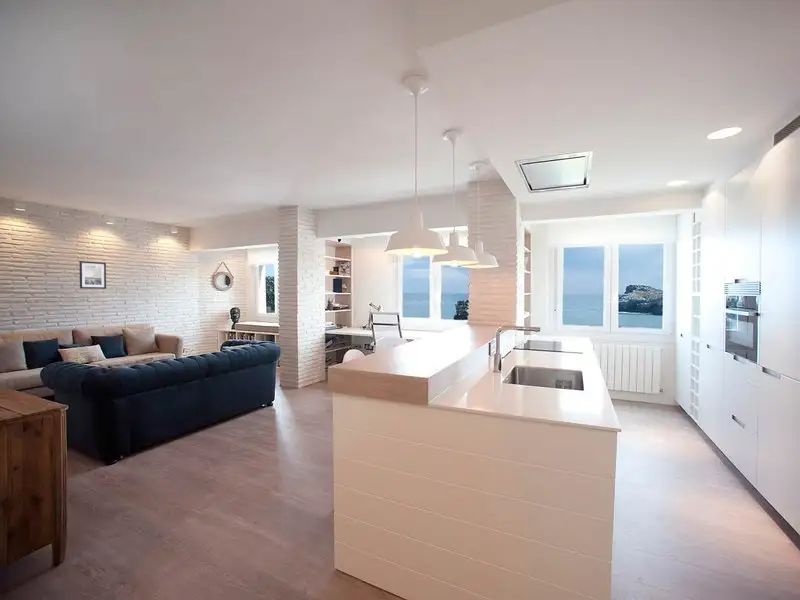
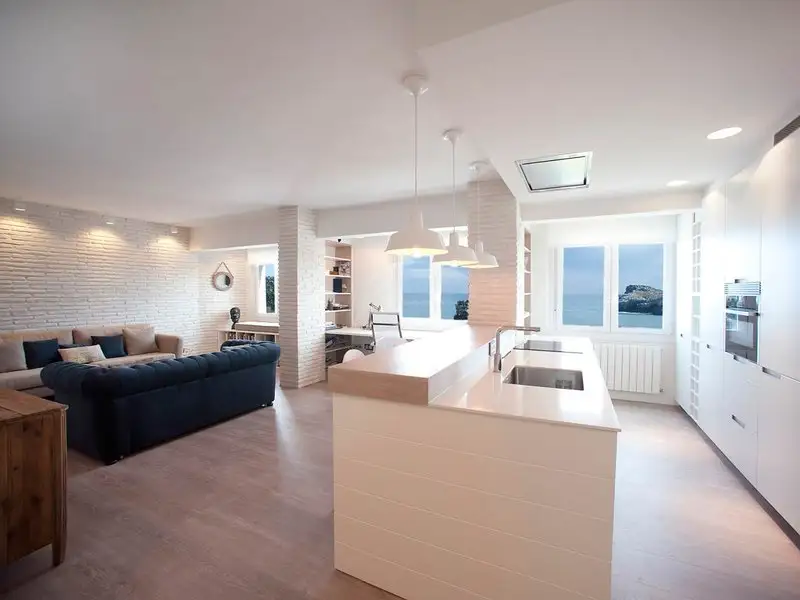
- wall art [79,260,107,290]
